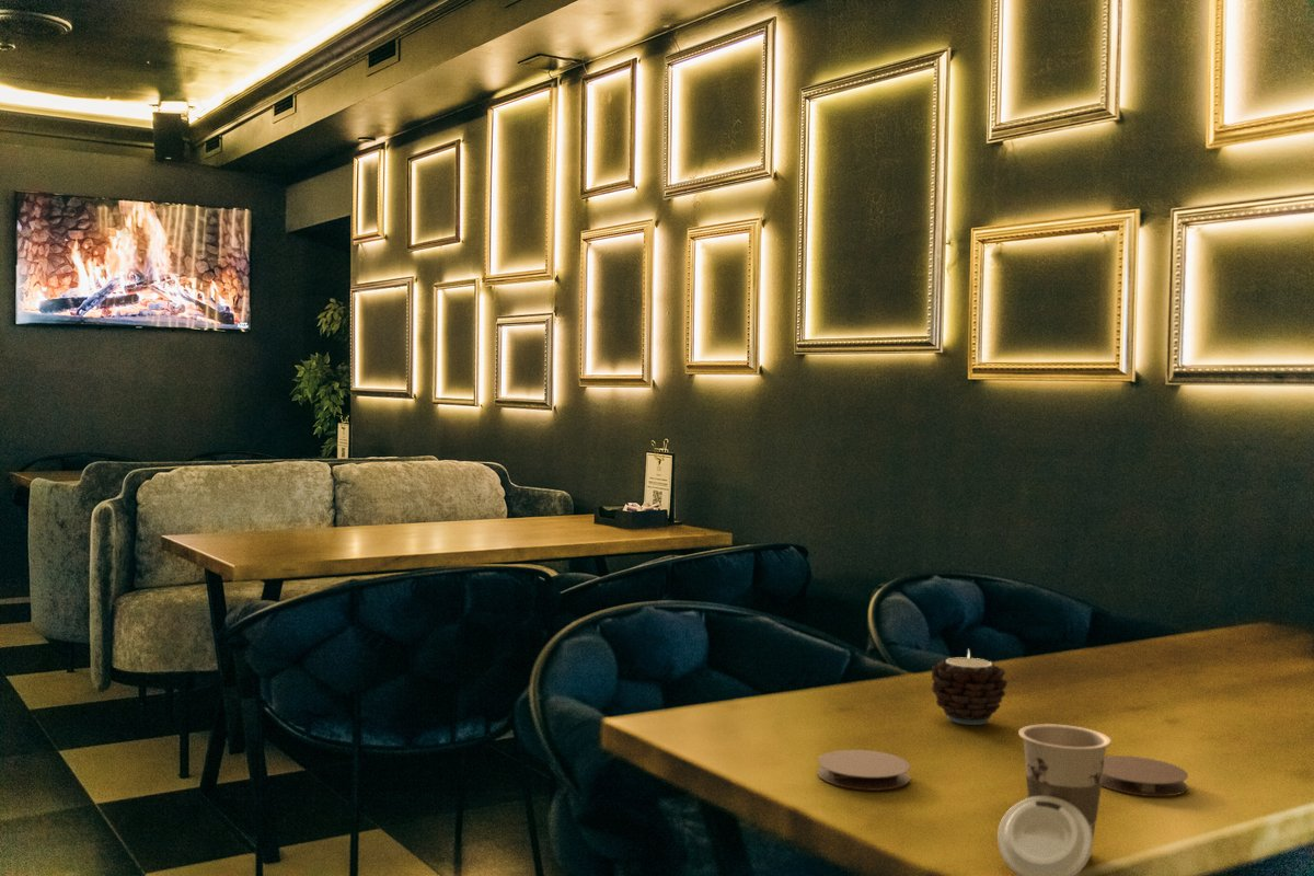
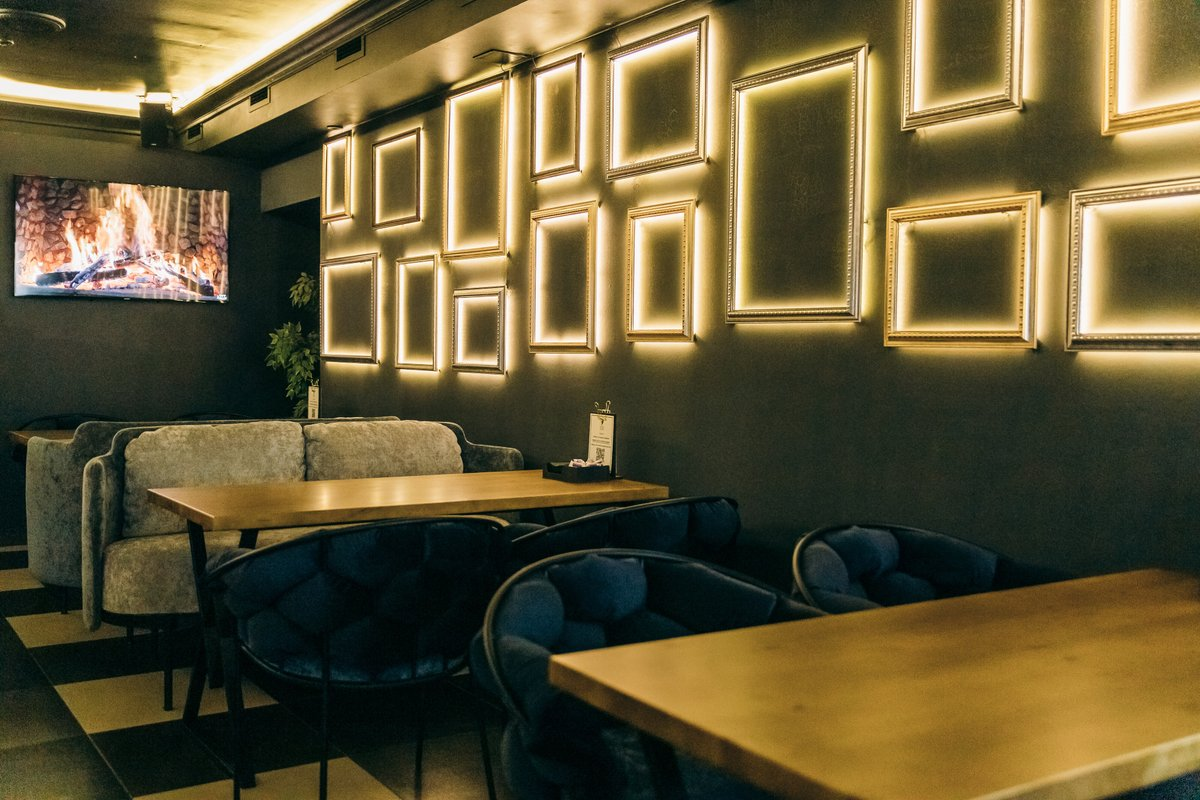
- coaster [1102,754,1189,797]
- candle [930,648,1008,726]
- coaster [817,749,911,792]
- cup [996,723,1113,876]
